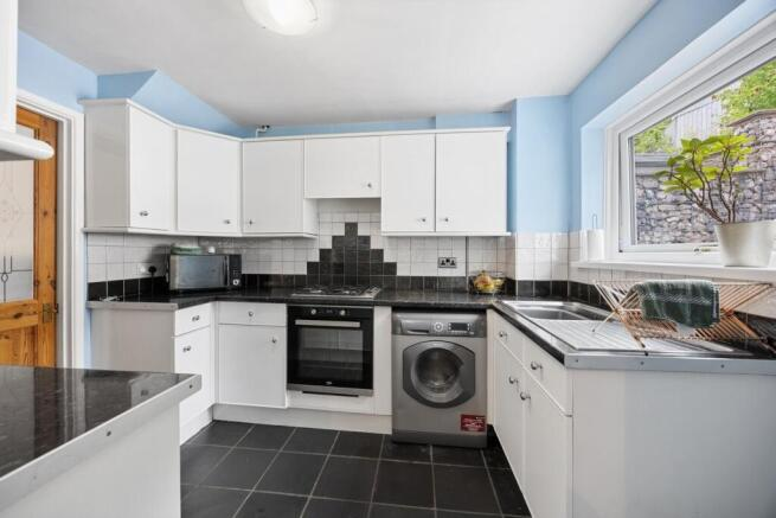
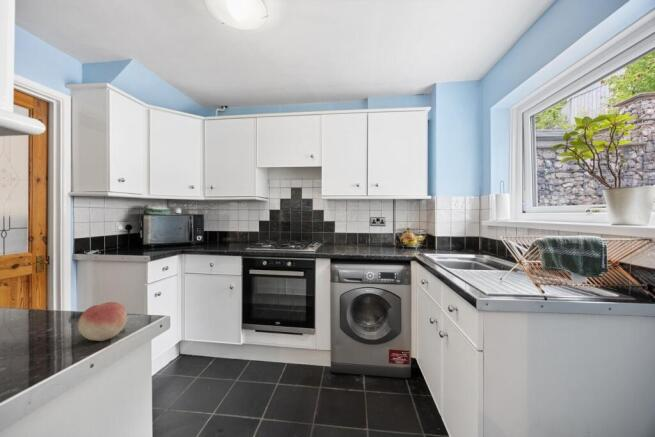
+ fruit [77,301,128,342]
